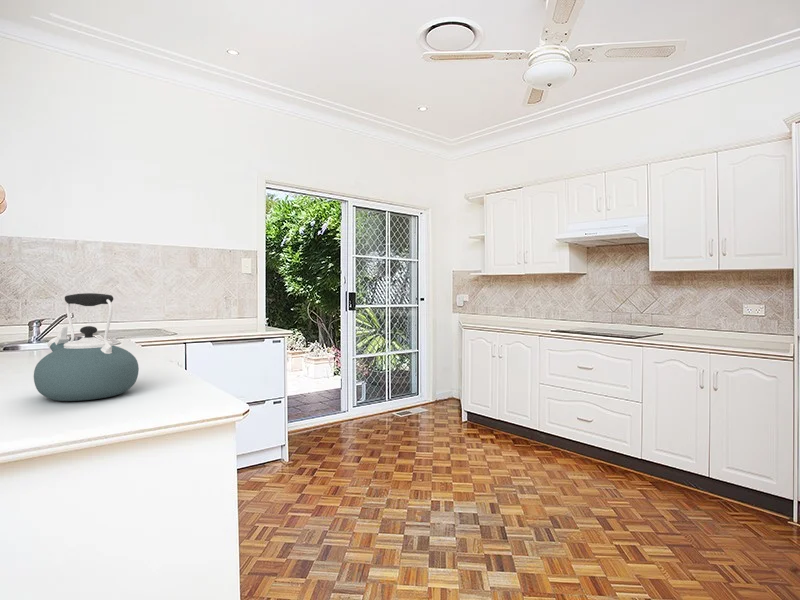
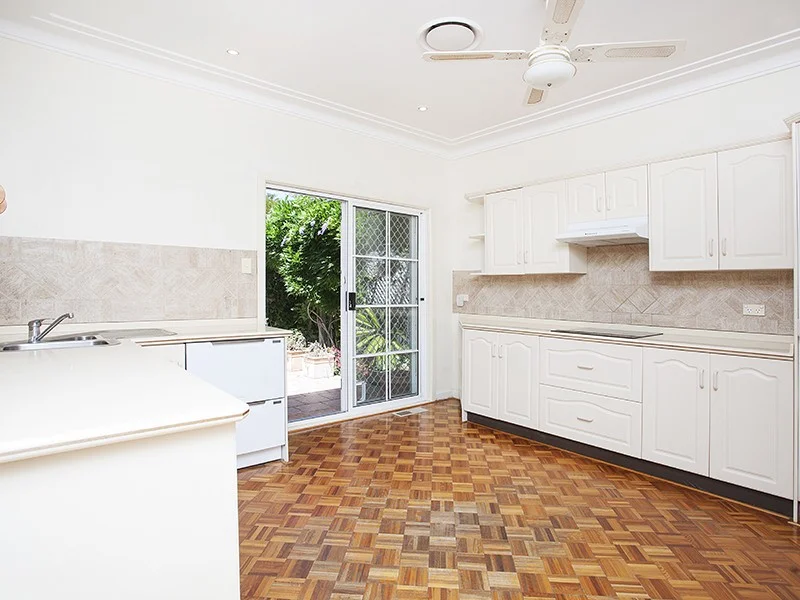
- kettle [33,292,140,402]
